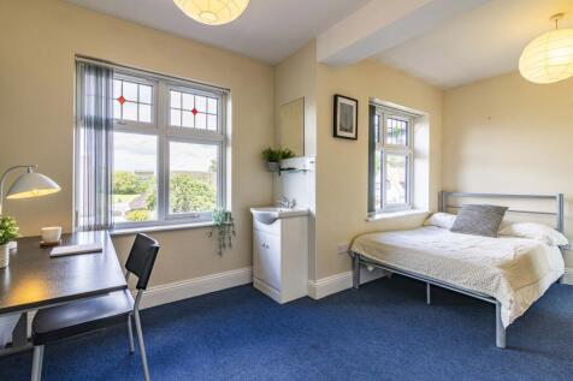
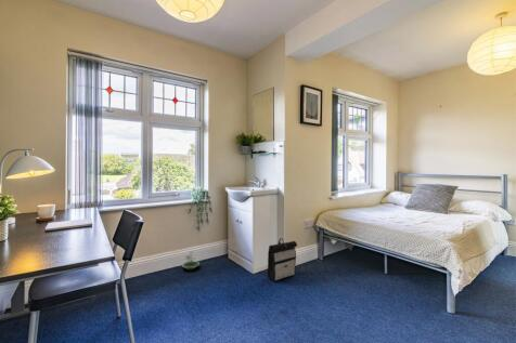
+ terrarium [181,251,201,271]
+ backpack [267,237,298,282]
